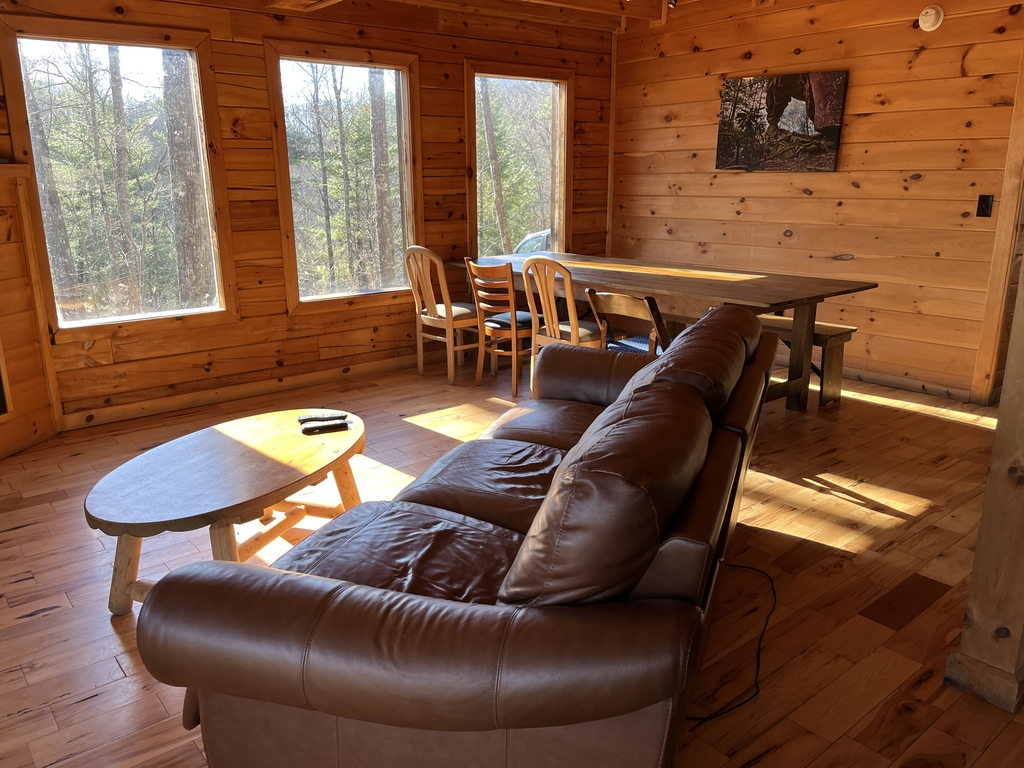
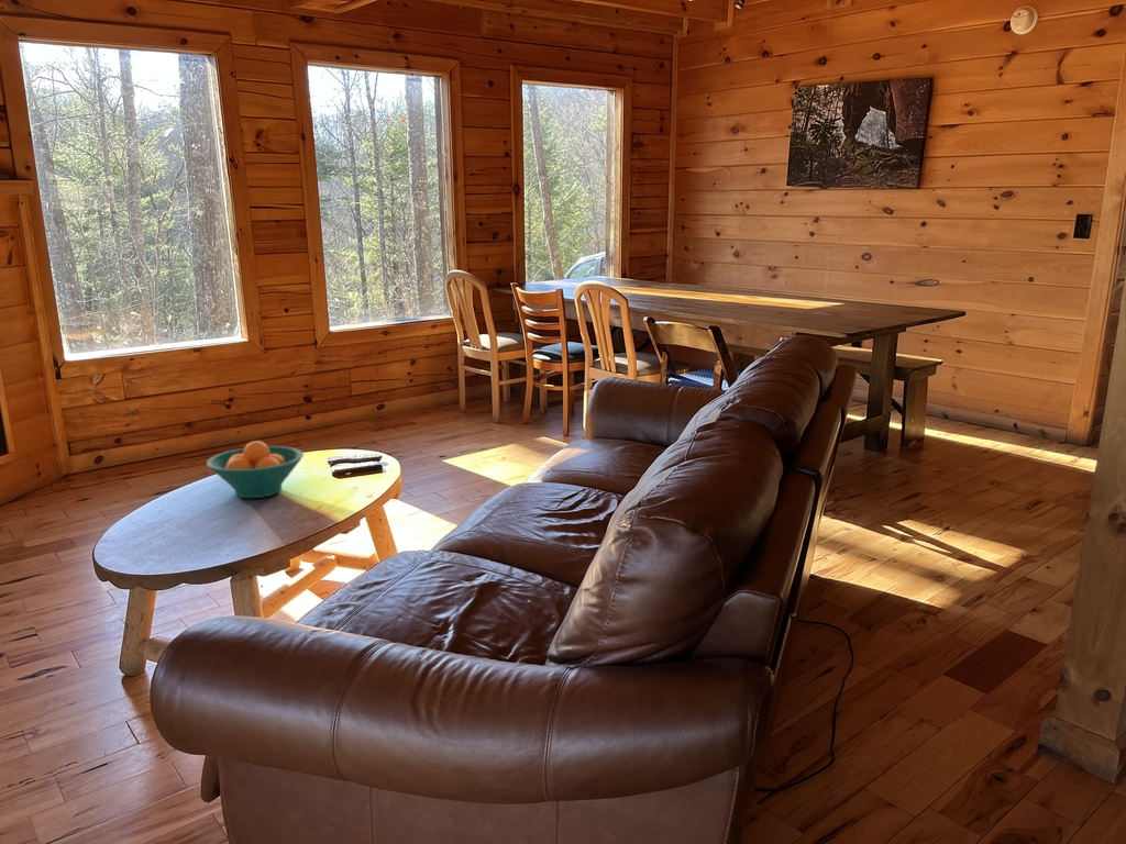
+ fruit bowl [206,440,305,499]
